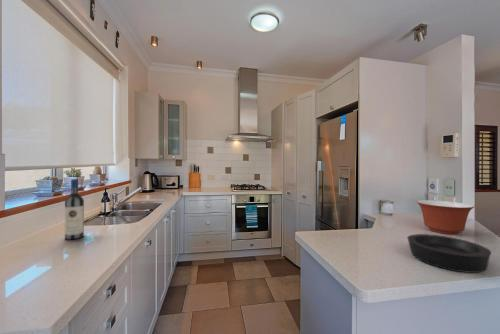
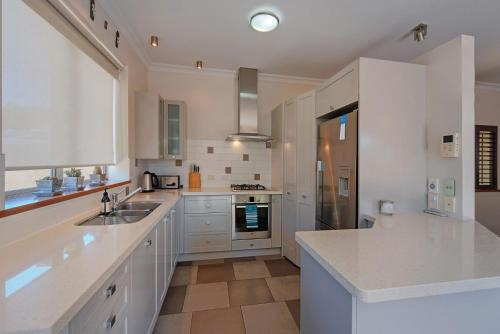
- wine bottle [64,178,85,240]
- mixing bowl [416,199,475,235]
- bowl [406,233,492,274]
